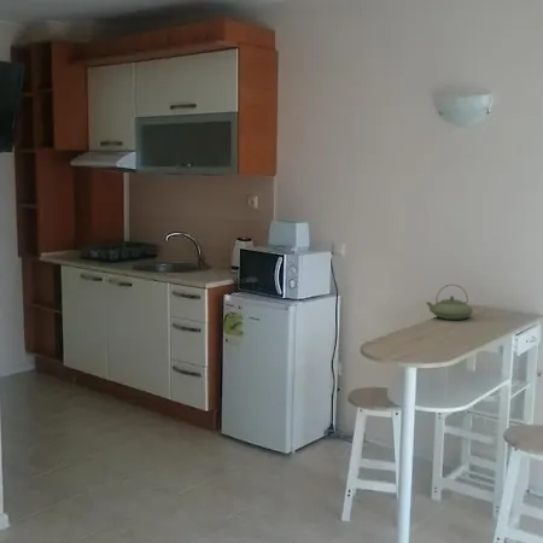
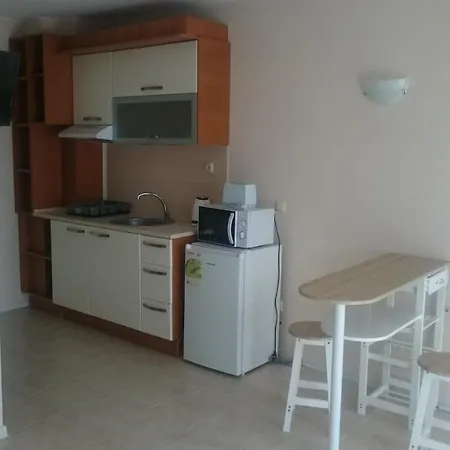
- teapot [425,284,474,321]
